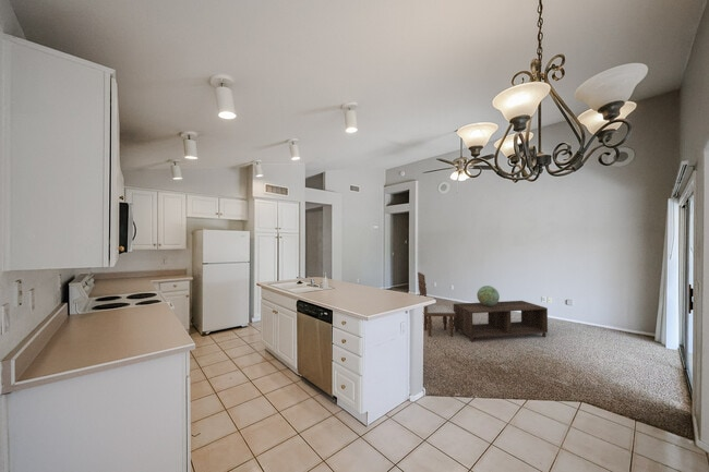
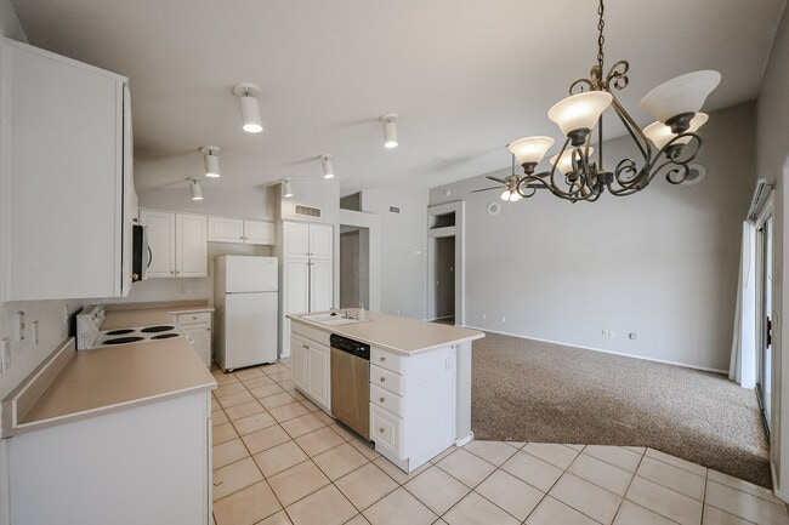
- dining chair [417,271,456,338]
- coffee table [453,300,549,343]
- decorative globe [476,285,501,306]
